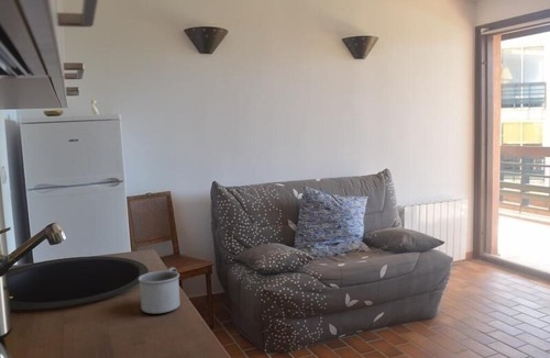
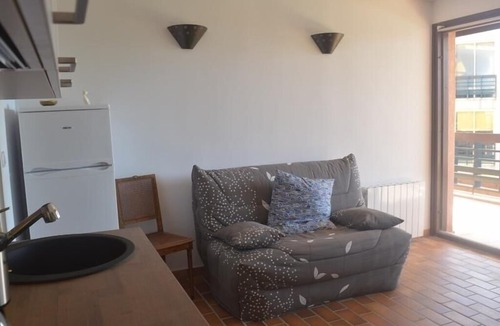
- mug [138,267,180,314]
